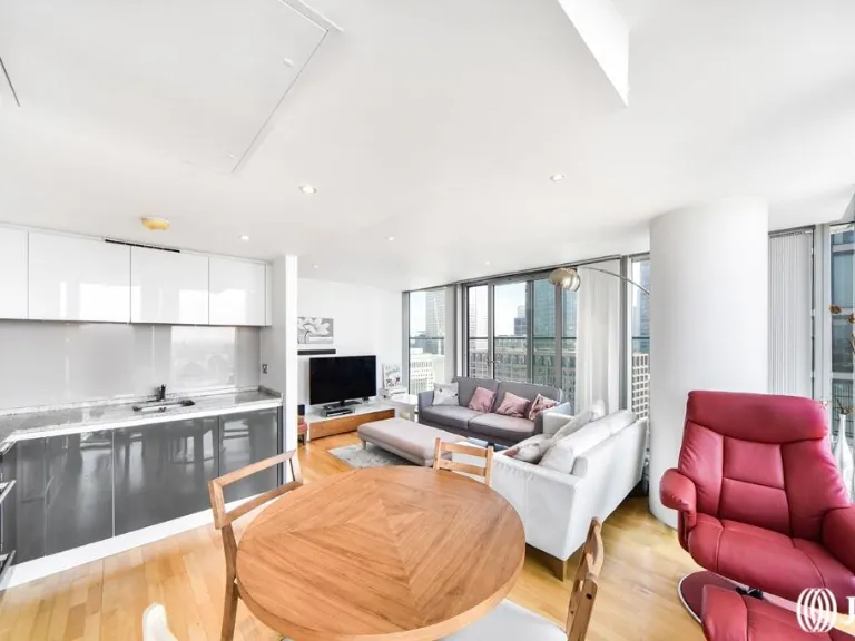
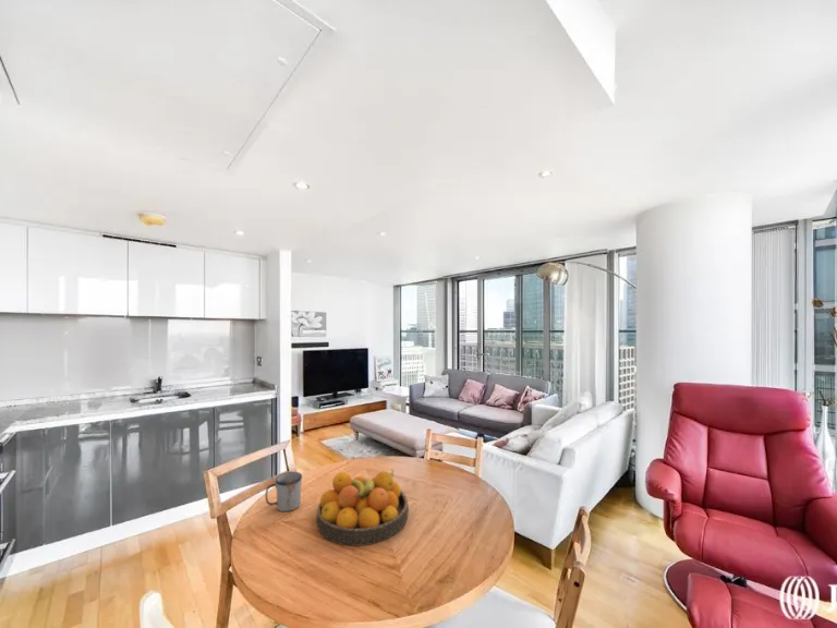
+ fruit bowl [315,468,410,547]
+ mug [265,471,303,512]
